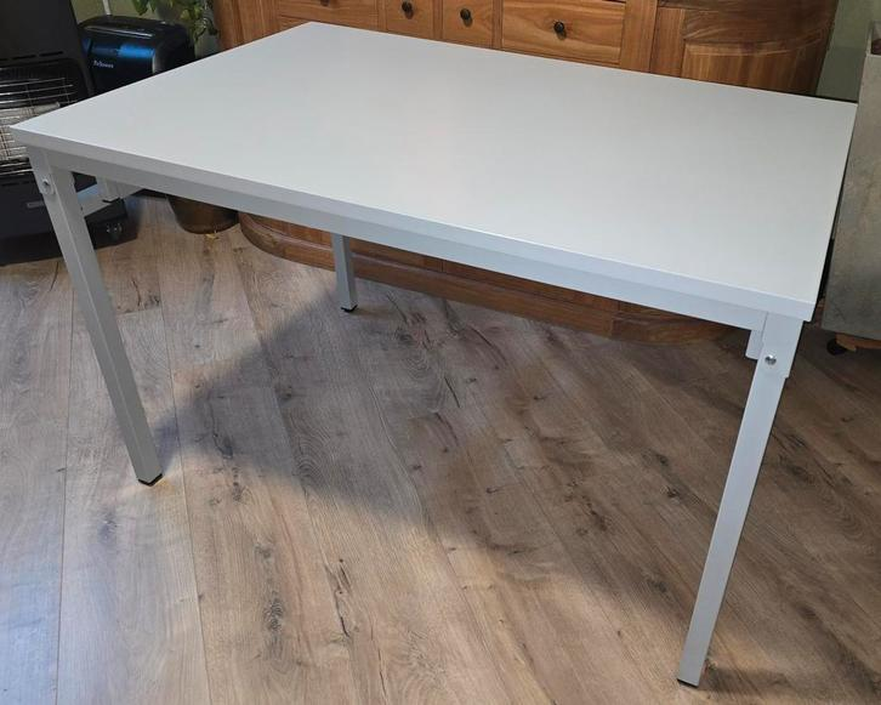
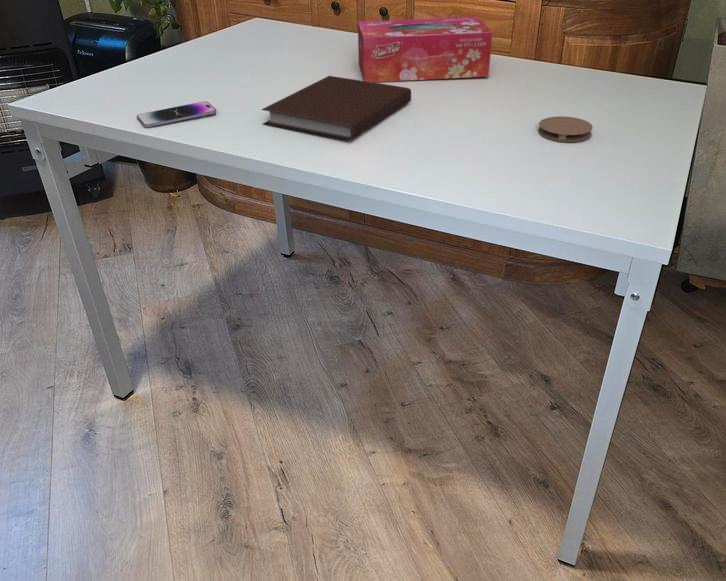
+ tissue box [357,16,493,83]
+ smartphone [136,100,217,128]
+ coaster [537,115,594,143]
+ notebook [261,75,412,141]
